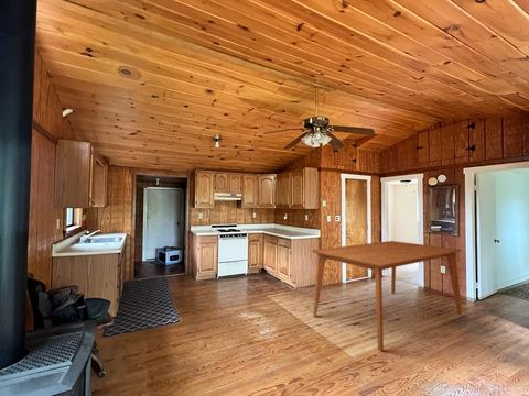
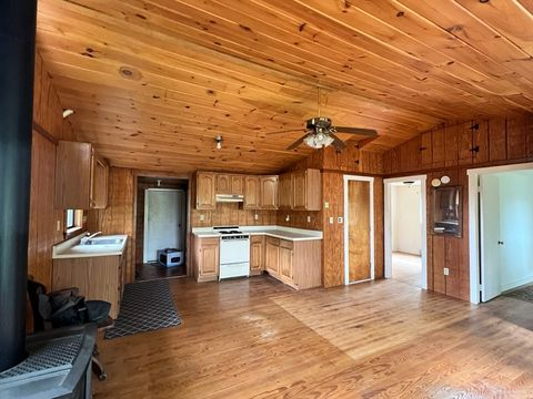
- dining table [311,240,463,353]
